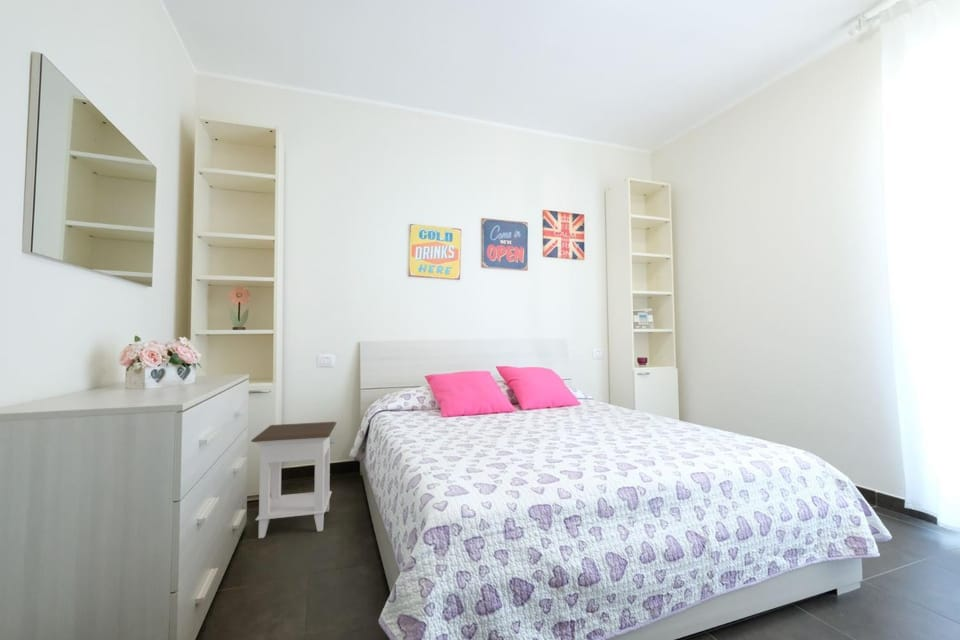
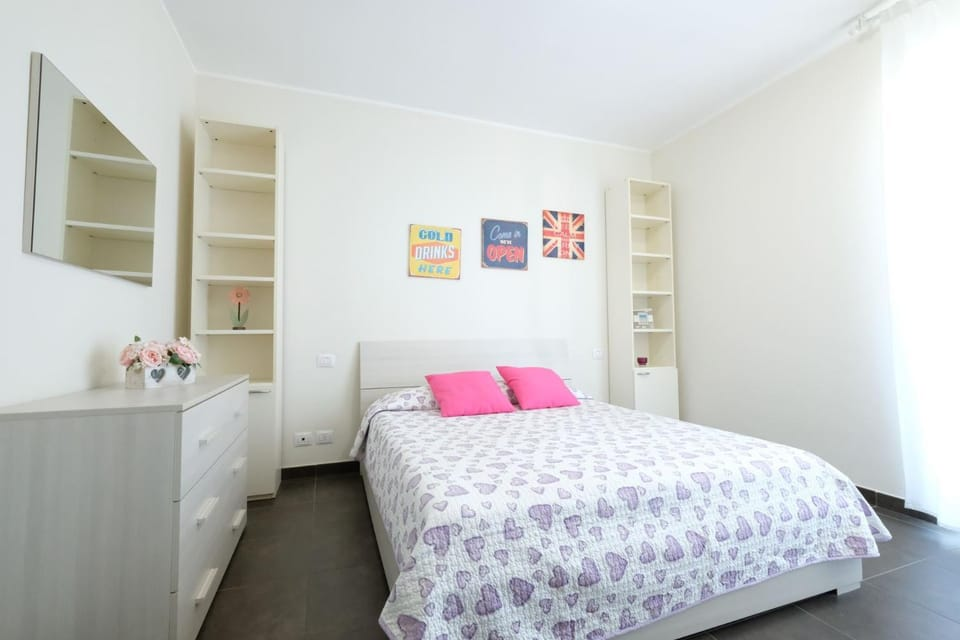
- nightstand [250,421,337,539]
